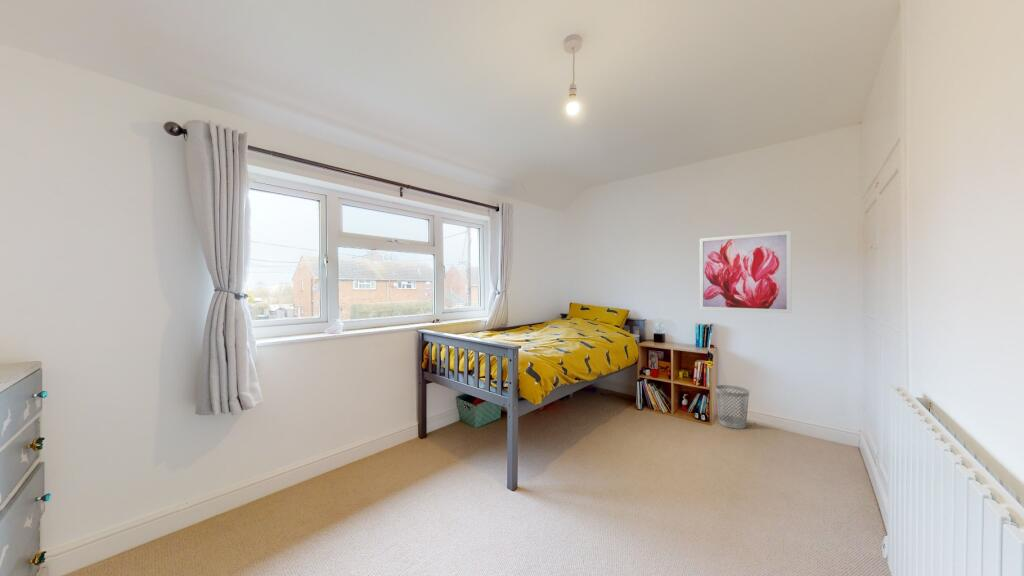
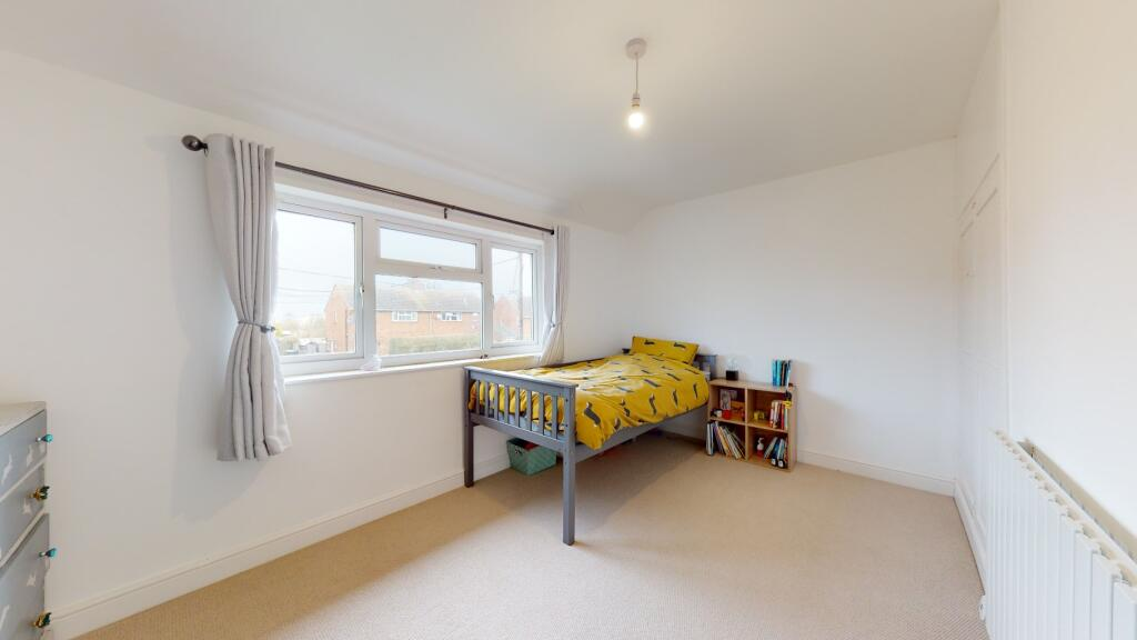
- wall art [699,230,792,314]
- wastebasket [715,384,750,430]
